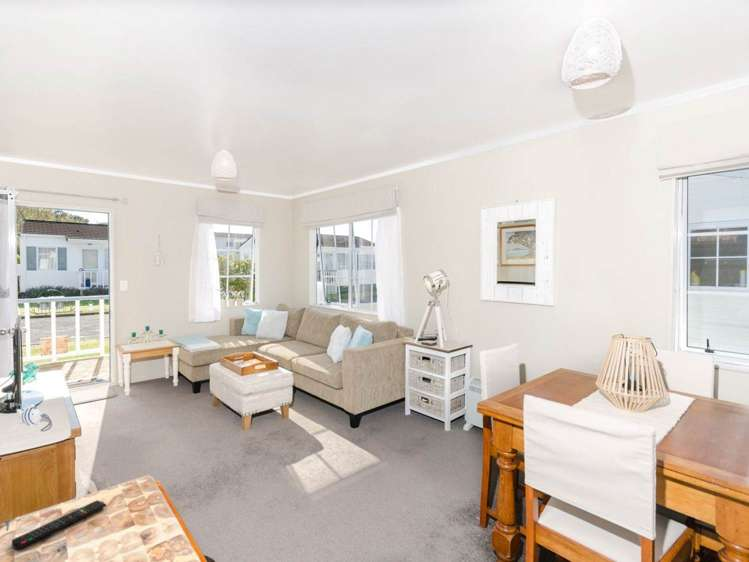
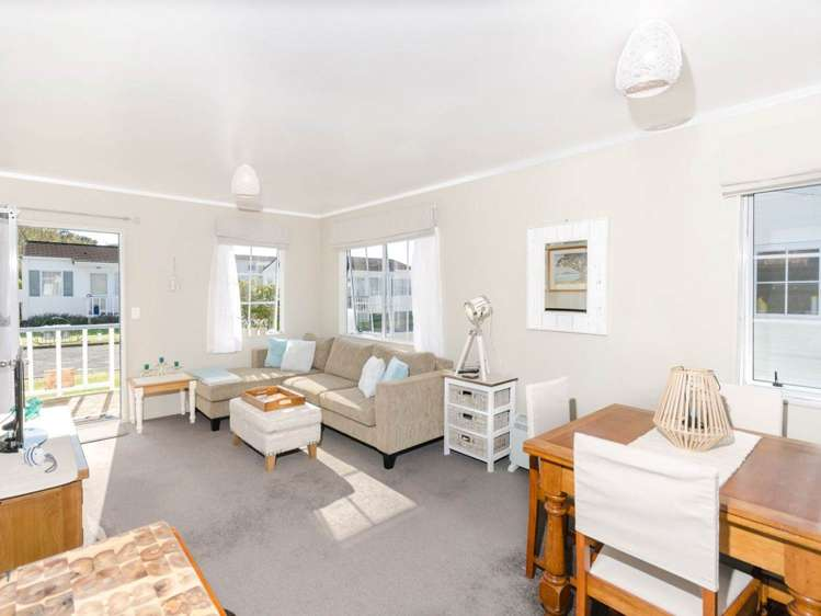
- remote control [11,499,107,550]
